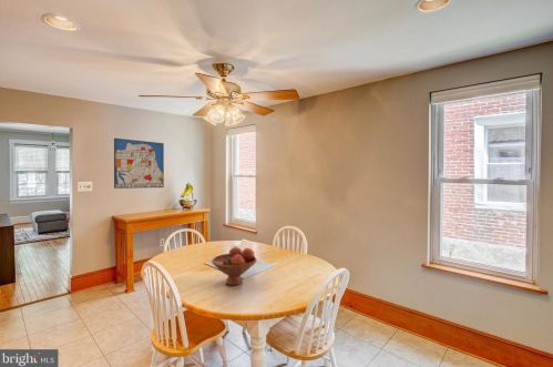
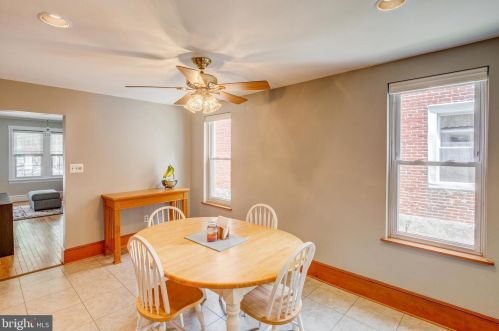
- wall art [113,137,165,190]
- fruit bowl [211,246,258,286]
